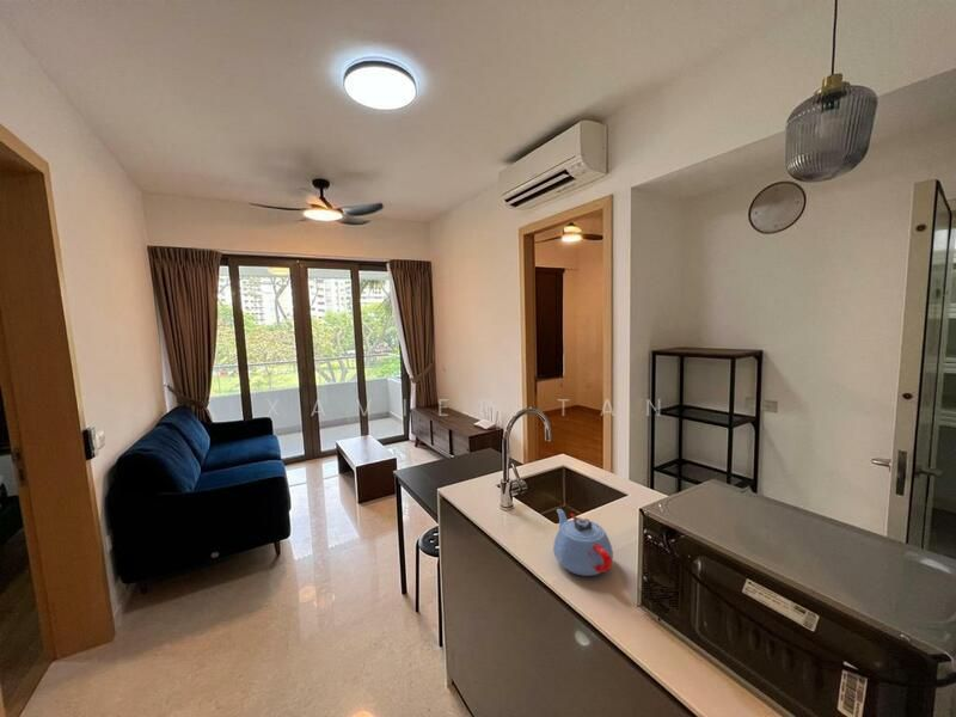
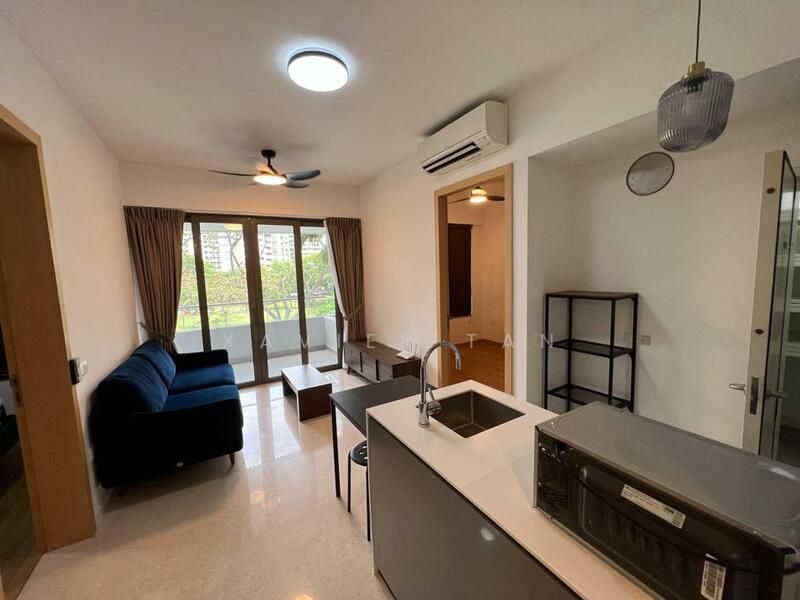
- teapot [552,508,614,577]
